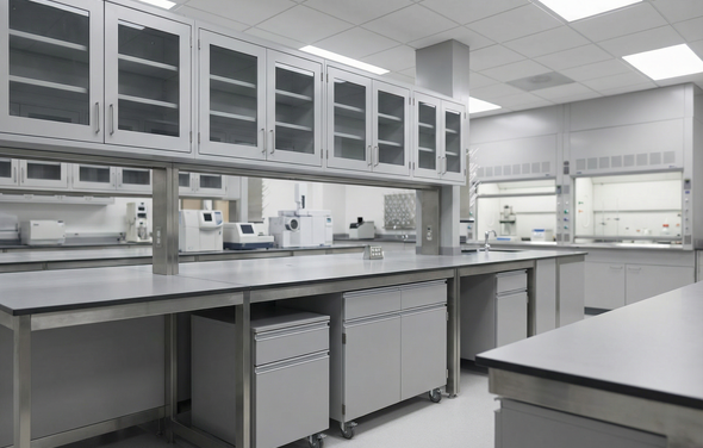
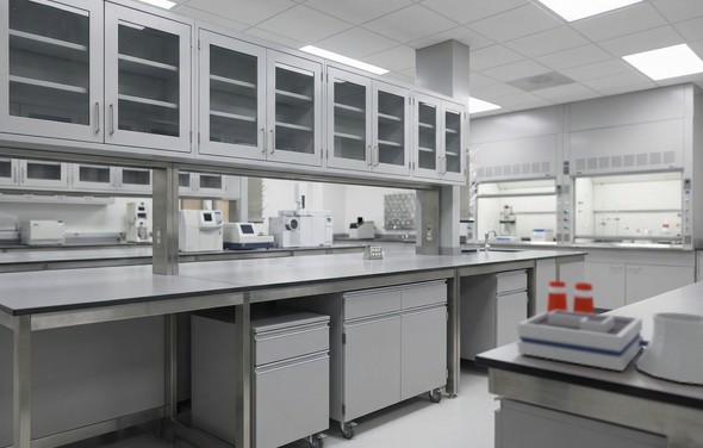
+ laboratory equipment [517,280,703,385]
